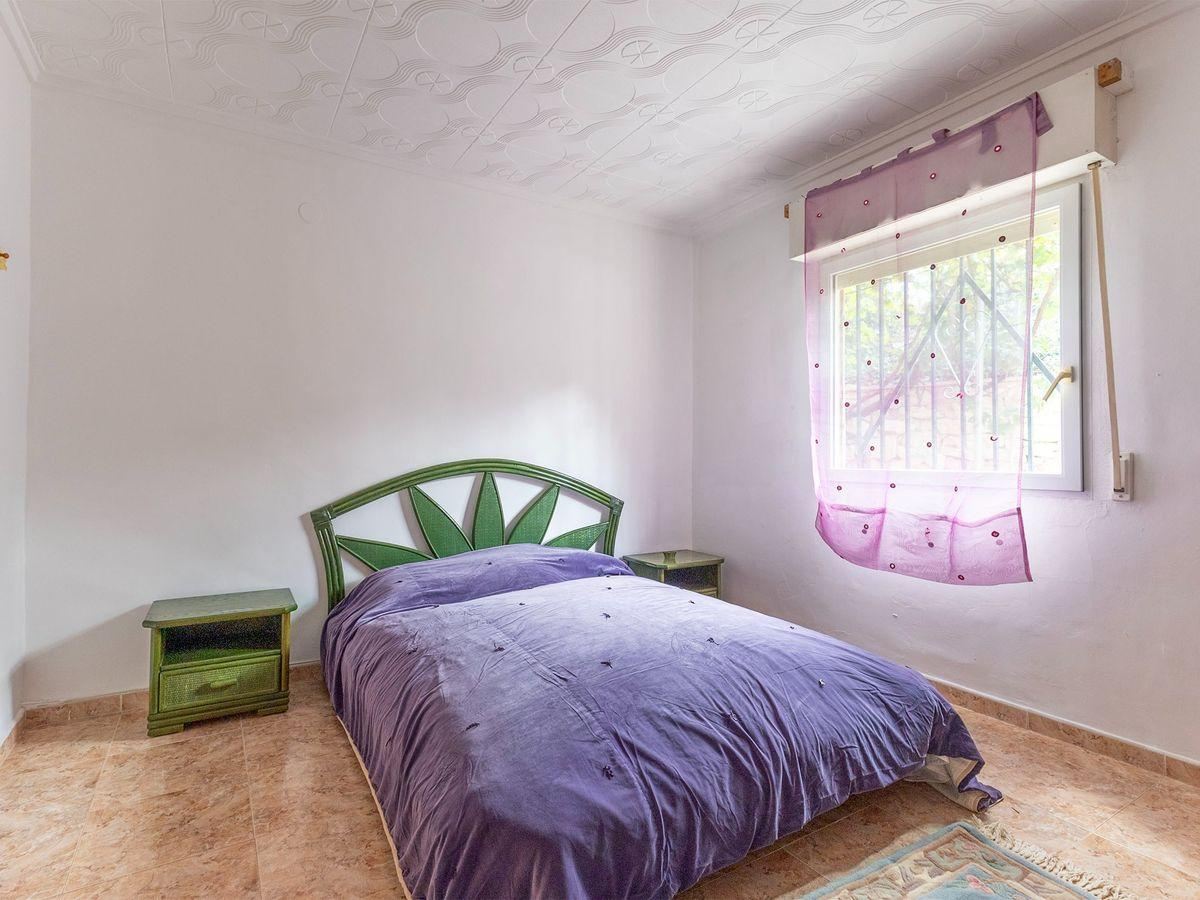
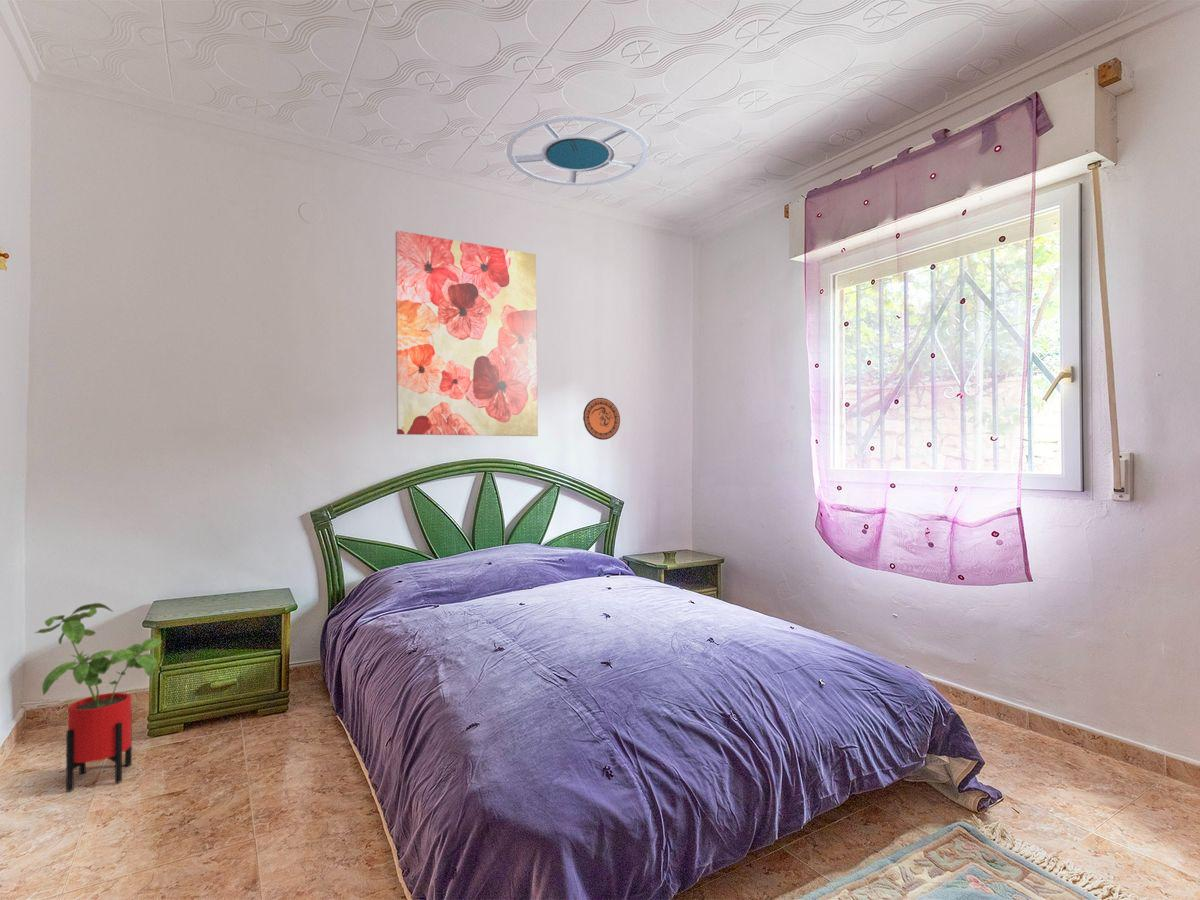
+ ceiling lamp [506,115,649,187]
+ decorative plate [582,397,621,441]
+ house plant [34,602,164,792]
+ wall art [395,229,539,437]
